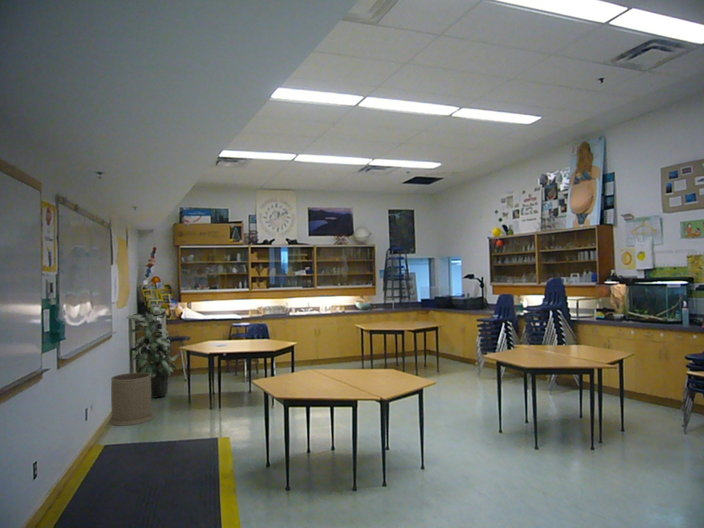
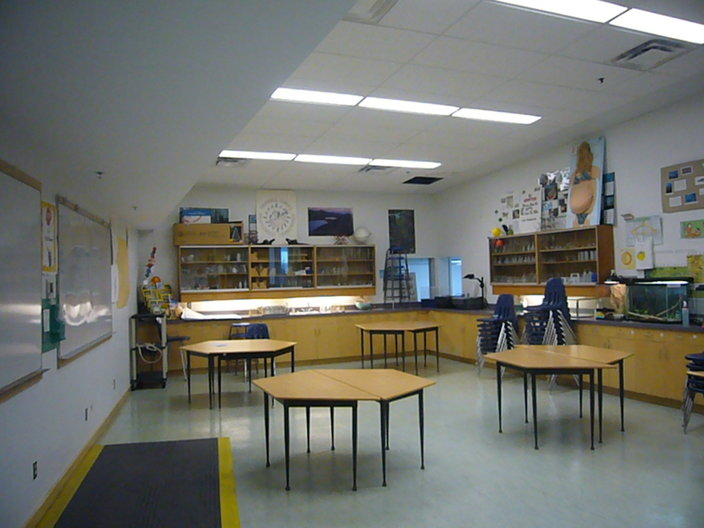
- indoor plant [125,309,181,399]
- trash can [108,372,155,427]
